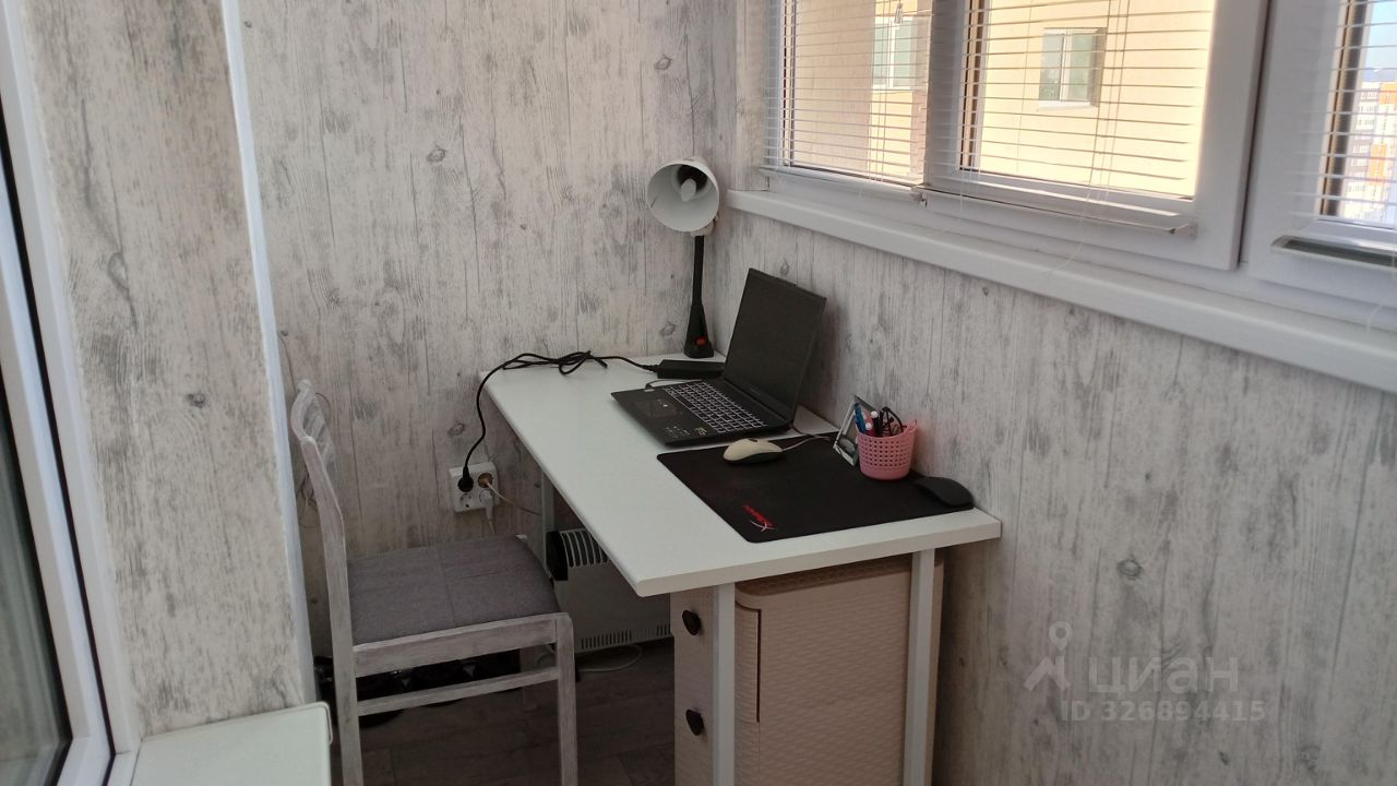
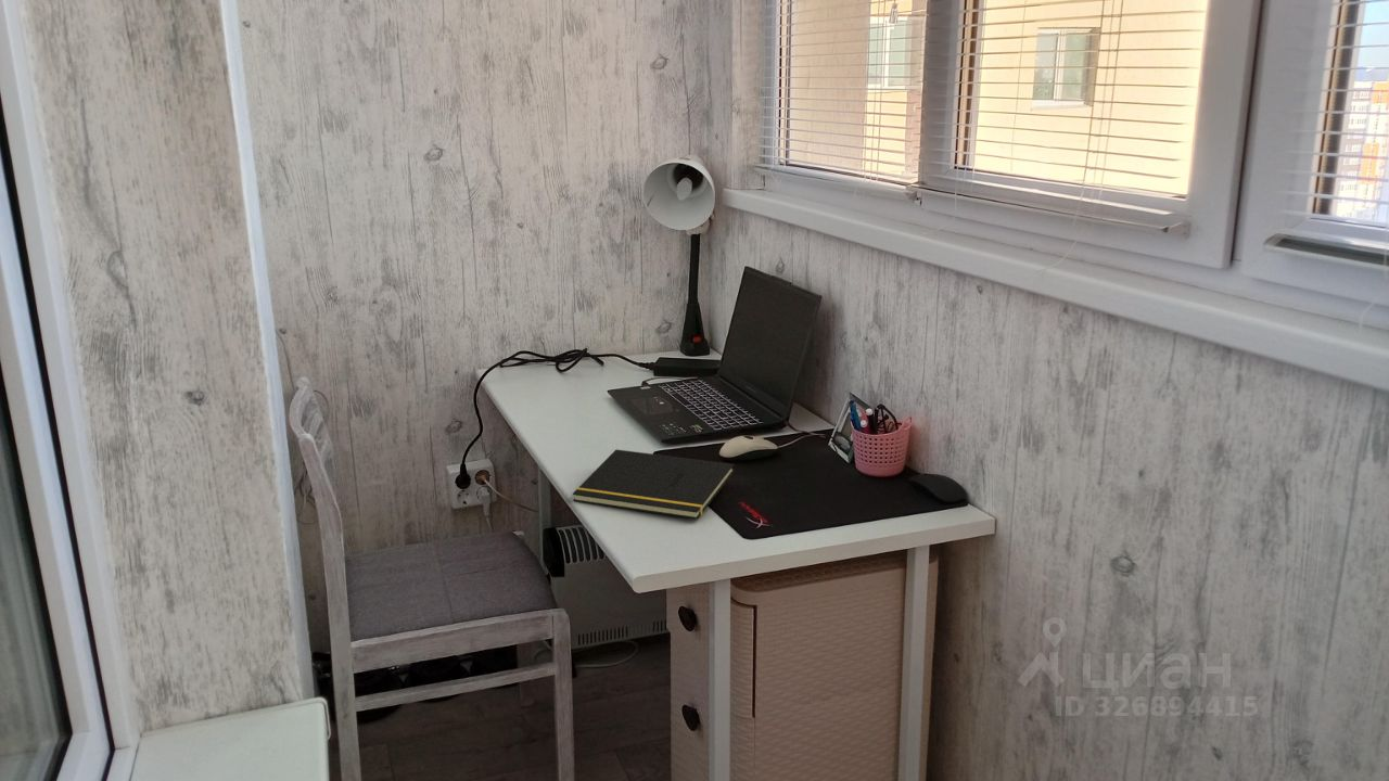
+ notepad [572,448,736,520]
